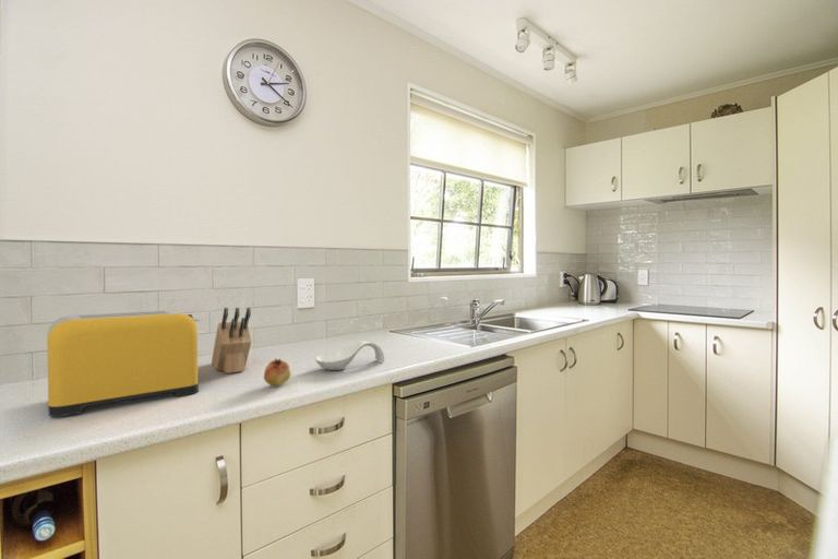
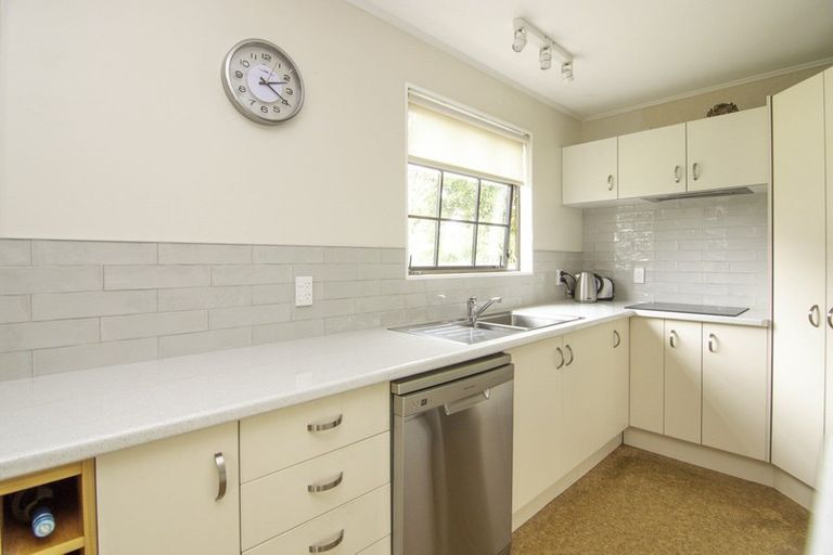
- toaster [46,309,201,417]
- spoon rest [314,341,385,371]
- fruit [263,357,291,386]
- knife block [211,307,252,374]
